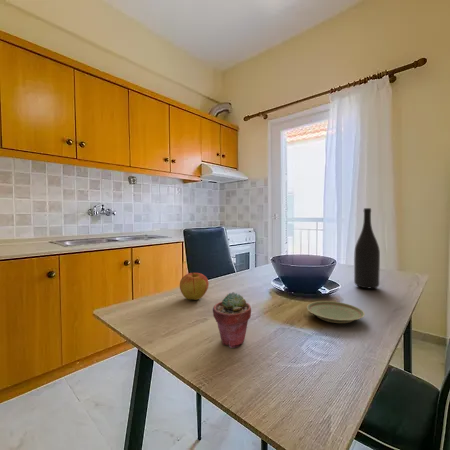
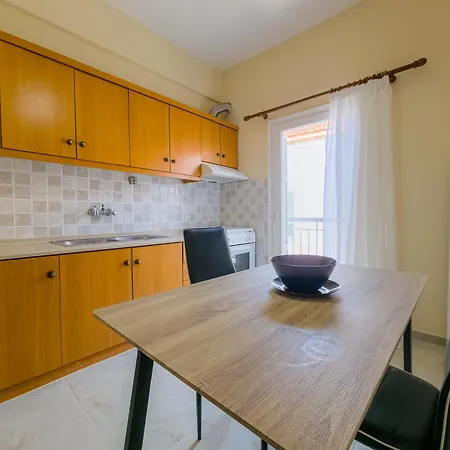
- potted succulent [212,291,252,349]
- plate [306,300,366,324]
- wine bottle [353,207,381,289]
- apple [179,271,210,301]
